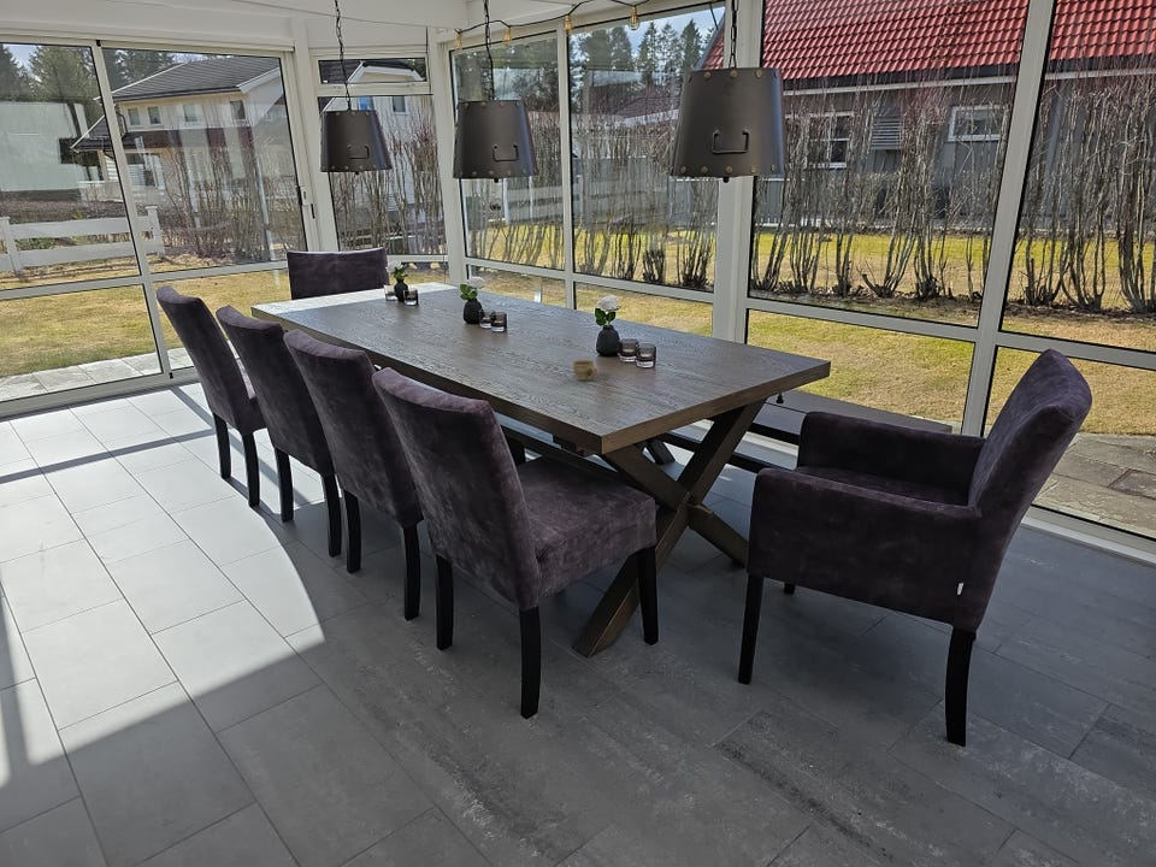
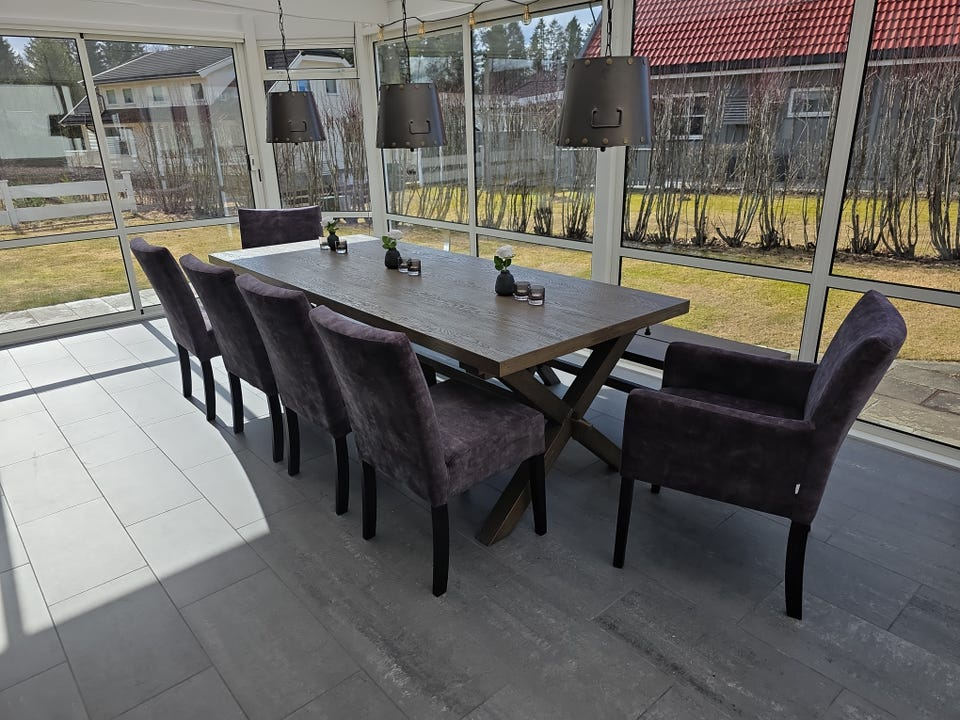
- cup [572,359,598,382]
